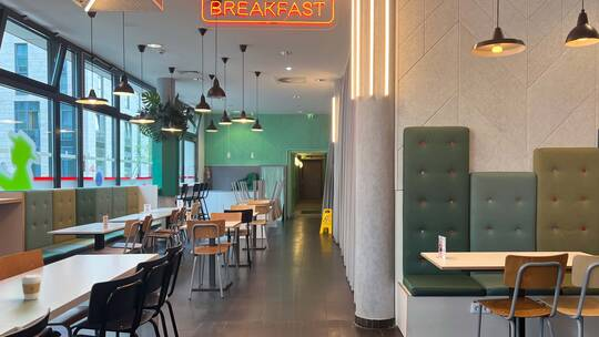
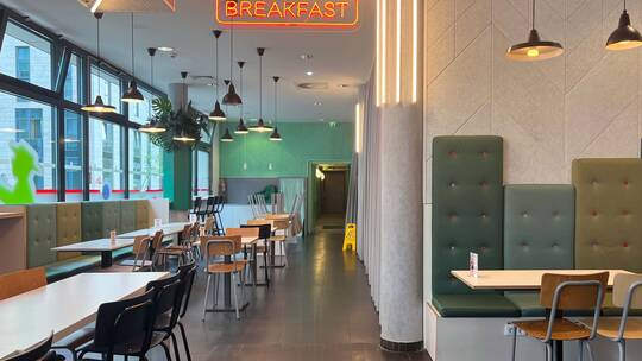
- coffee cup [21,274,42,302]
